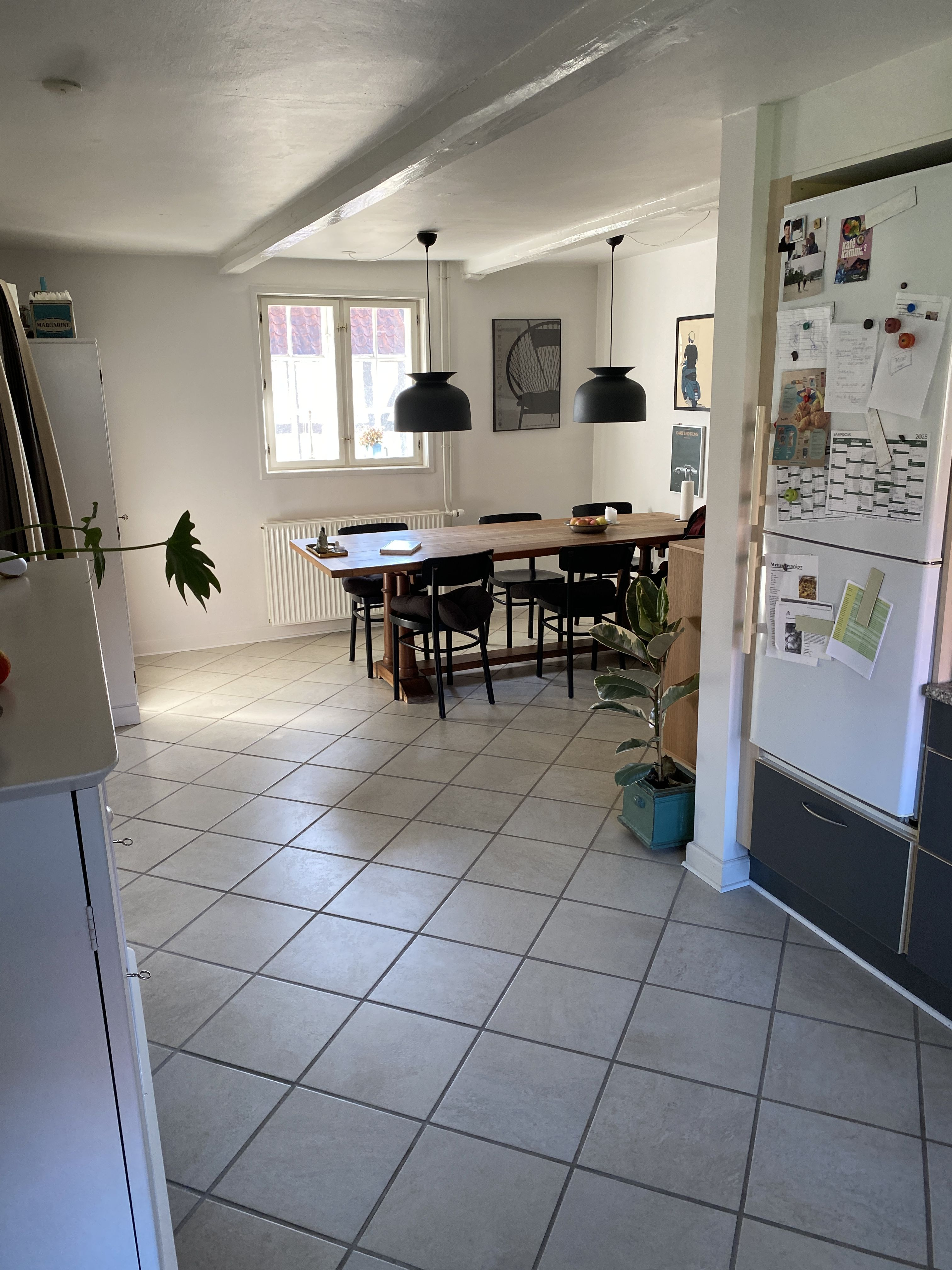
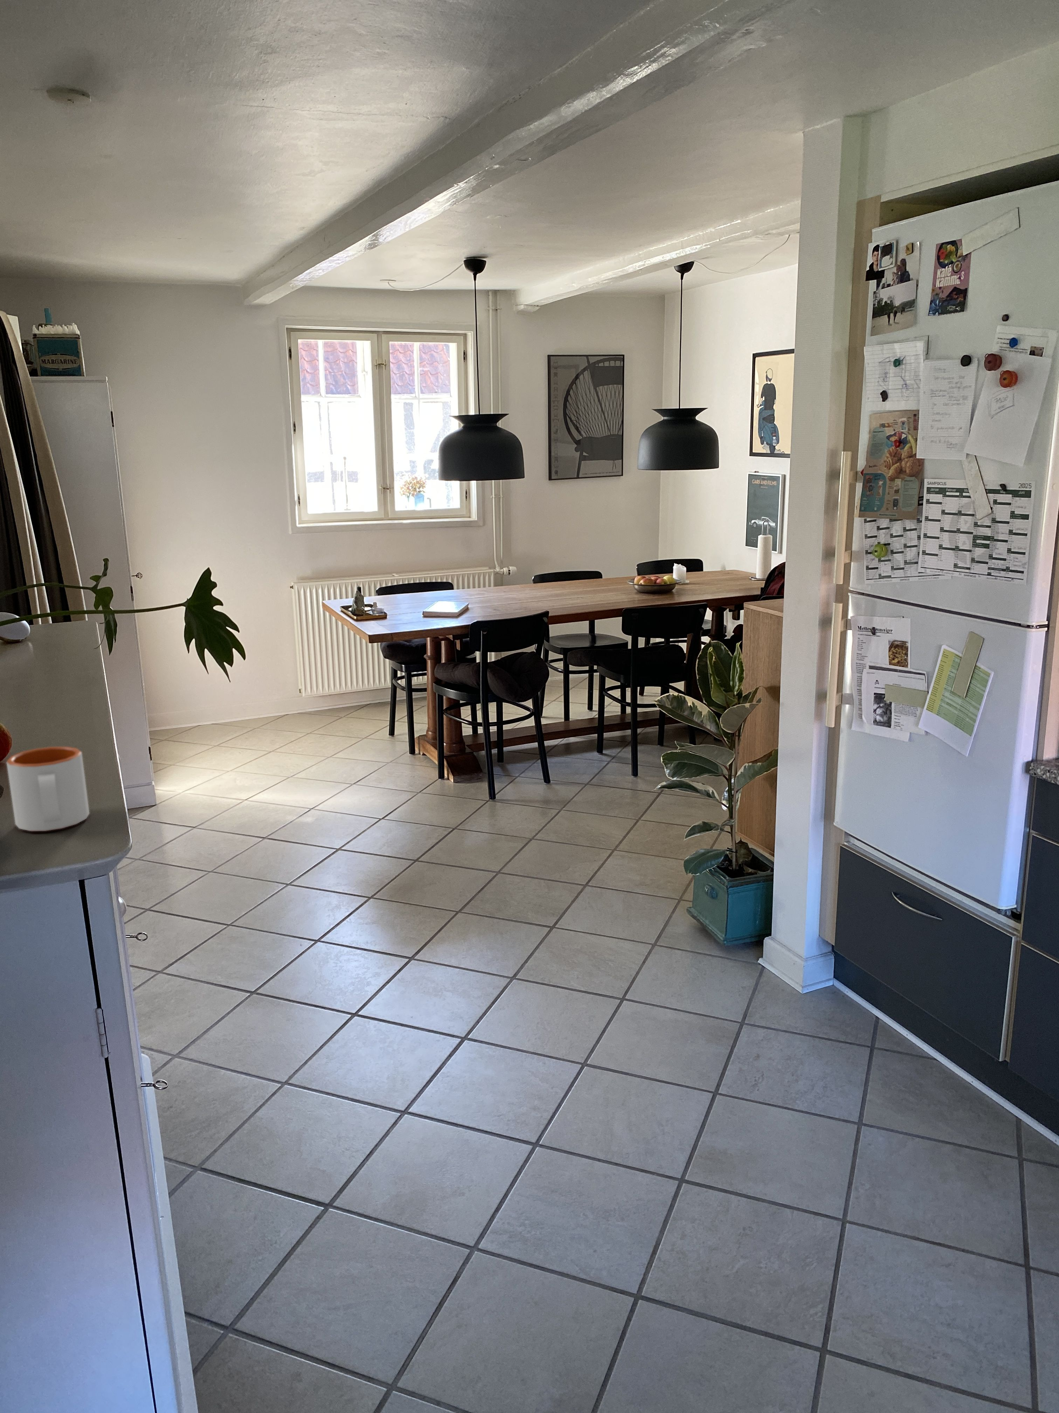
+ mug [6,747,90,831]
